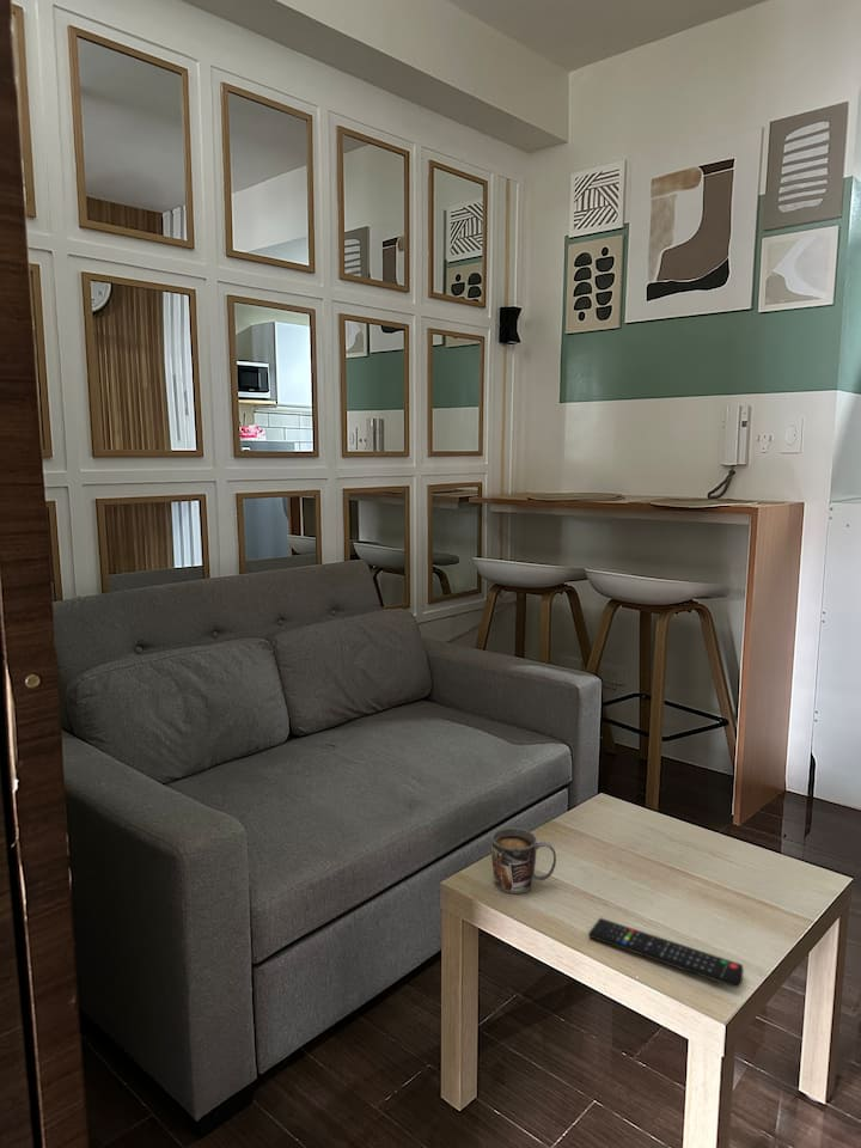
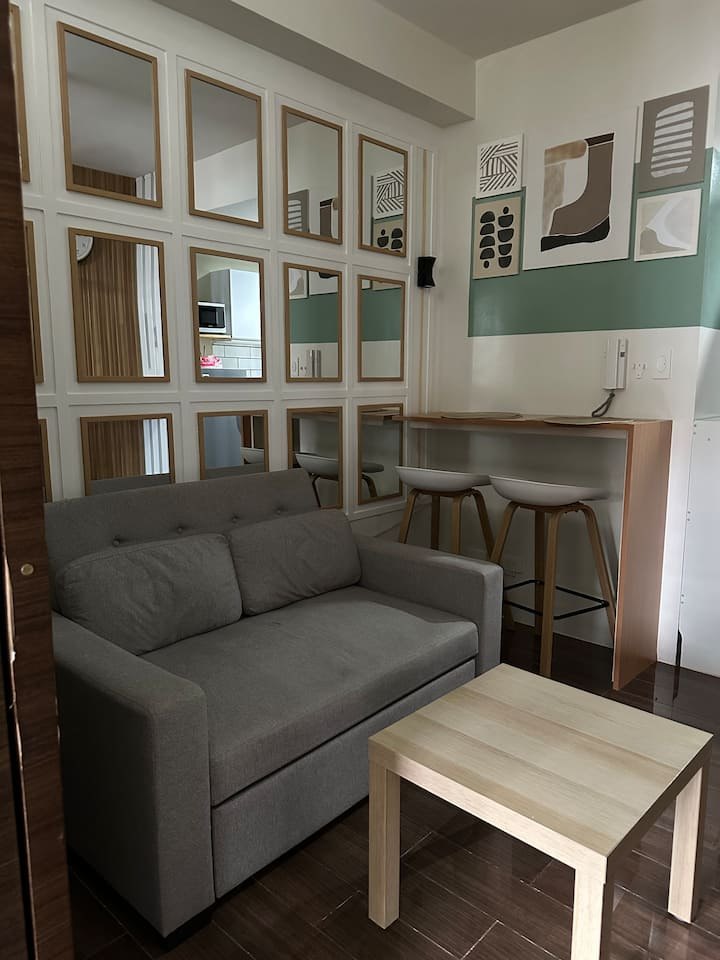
- mug [490,828,557,894]
- remote control [587,917,745,989]
